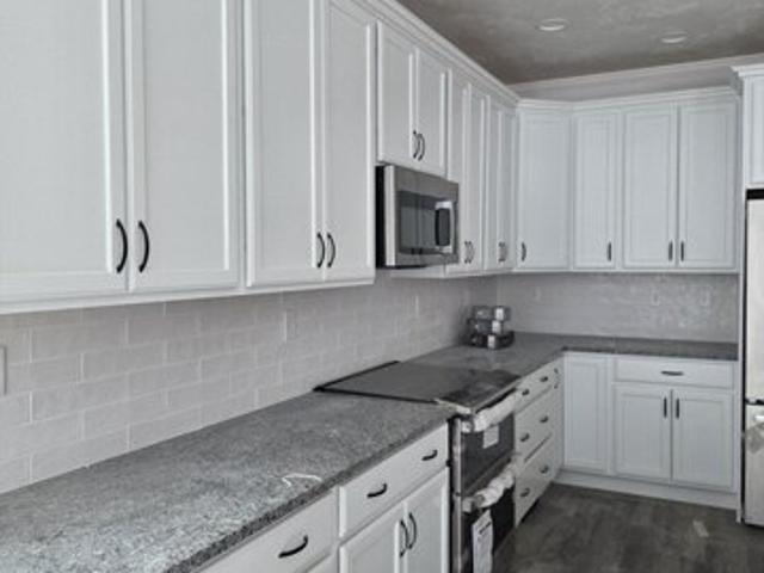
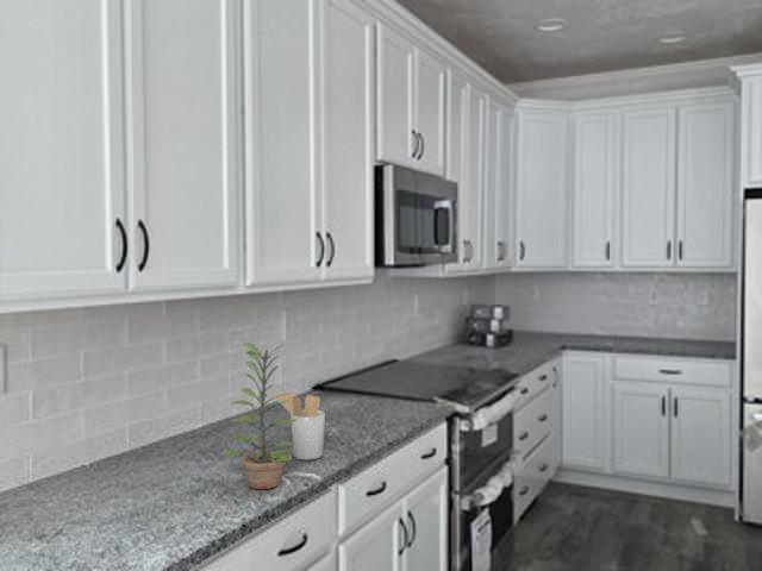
+ plant [220,341,298,490]
+ utensil holder [273,390,326,460]
